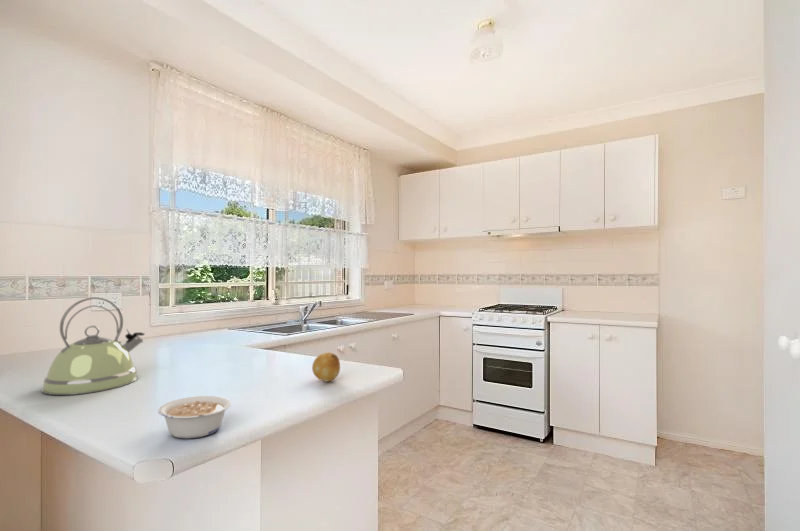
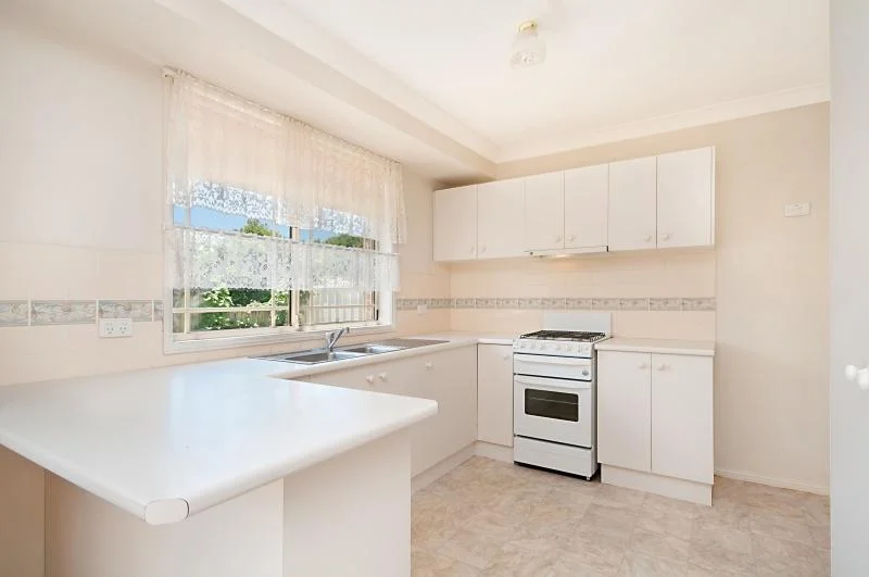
- fruit [311,352,341,383]
- kettle [41,296,146,396]
- legume [157,395,232,439]
